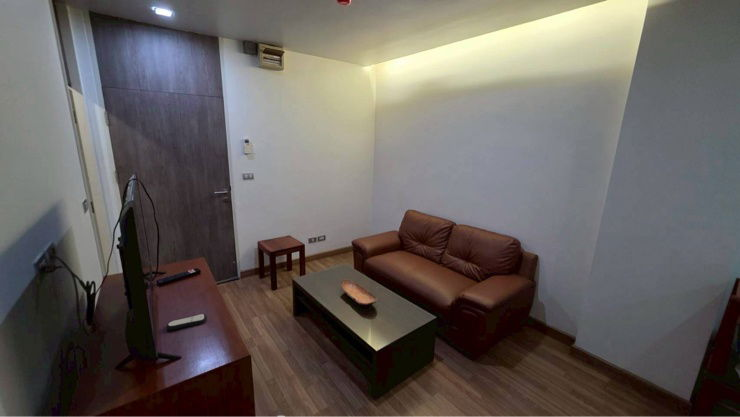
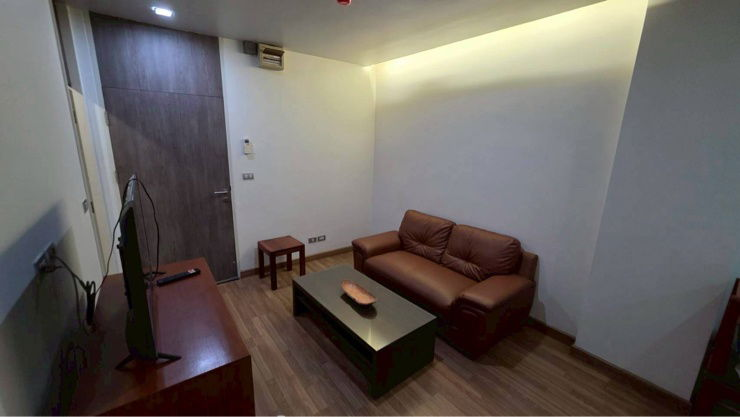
- remote control [166,313,208,331]
